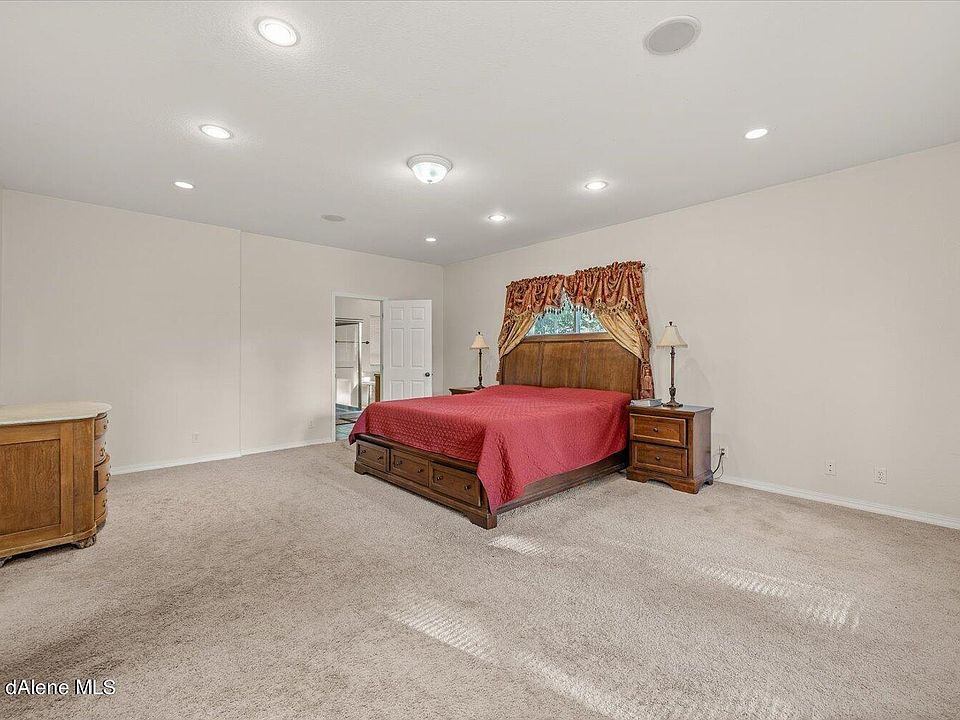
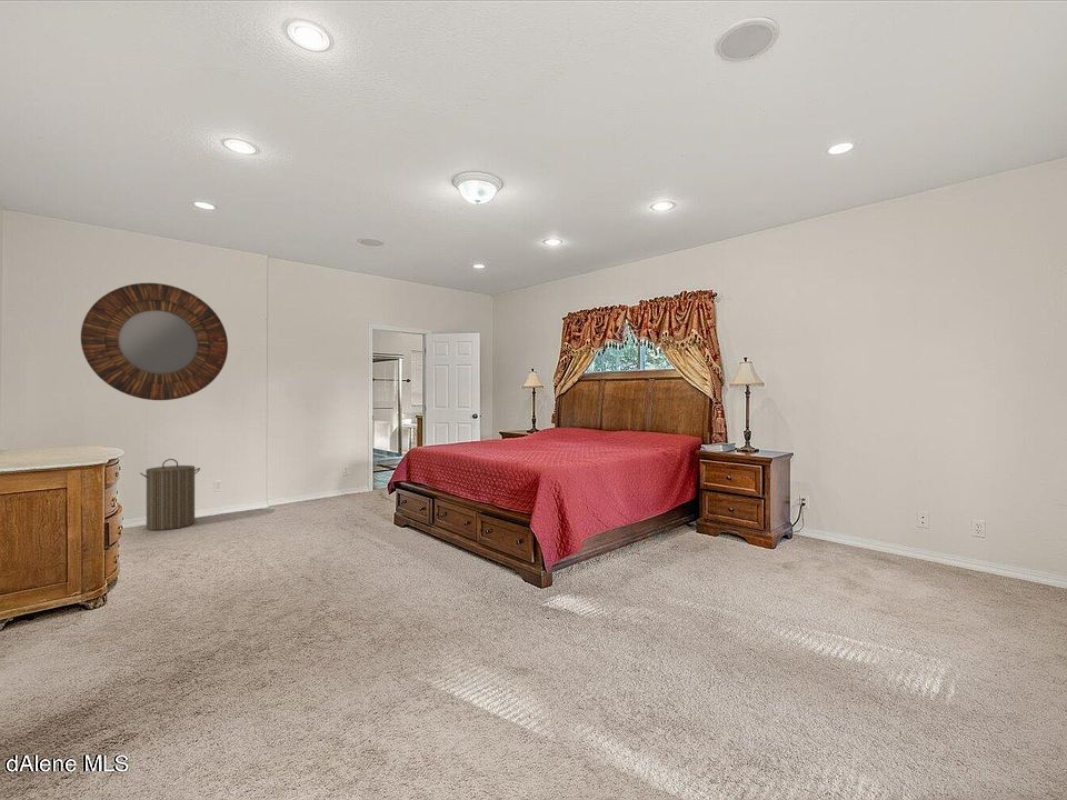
+ laundry hamper [139,458,201,531]
+ home mirror [80,282,229,401]
